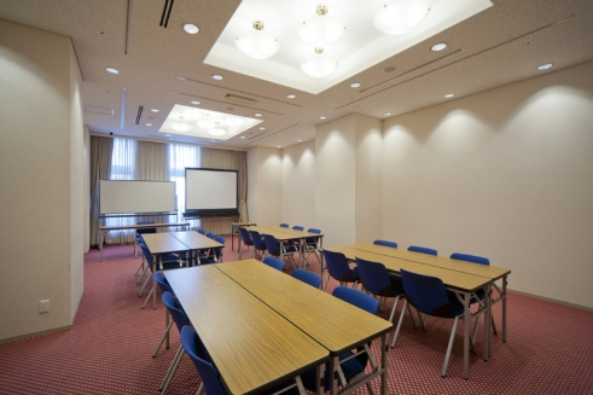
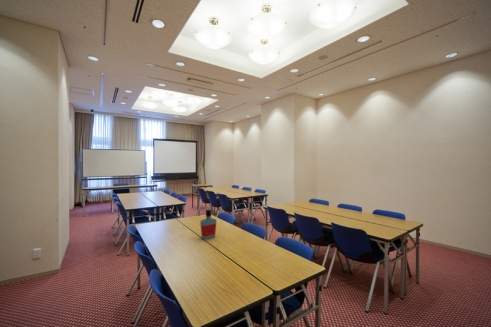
+ bottle [199,209,218,240]
